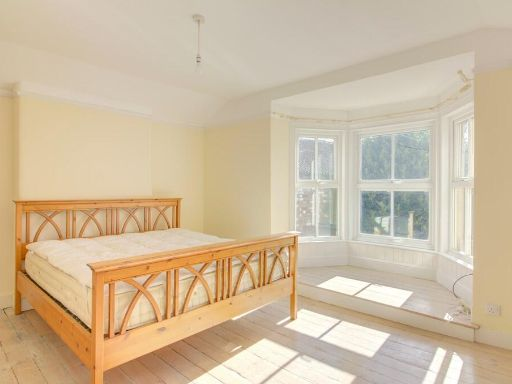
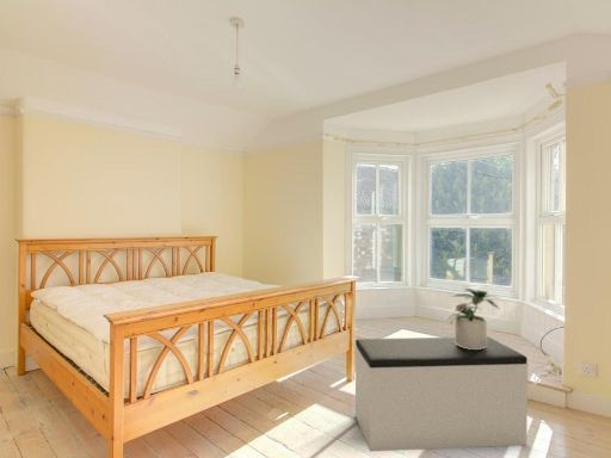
+ potted plant [446,287,501,349]
+ bench [354,335,530,452]
